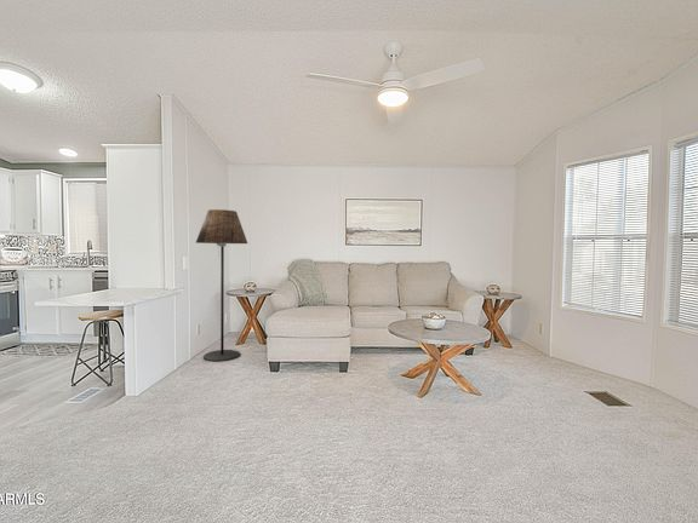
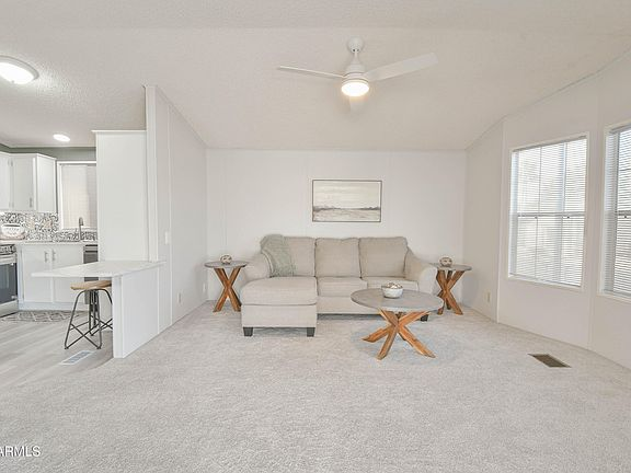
- floor lamp [195,208,248,363]
